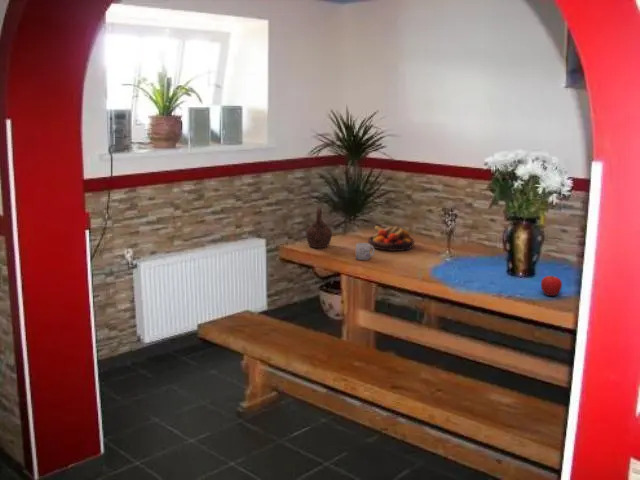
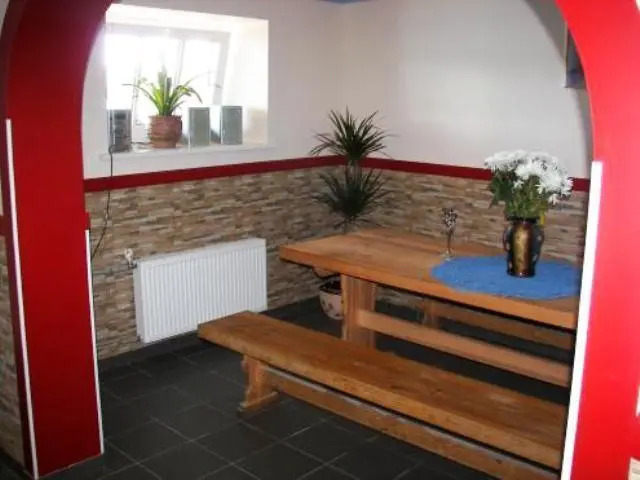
- mug [355,242,376,261]
- teapot [305,206,333,249]
- fruit [540,275,563,297]
- fruit bowl [367,225,416,252]
